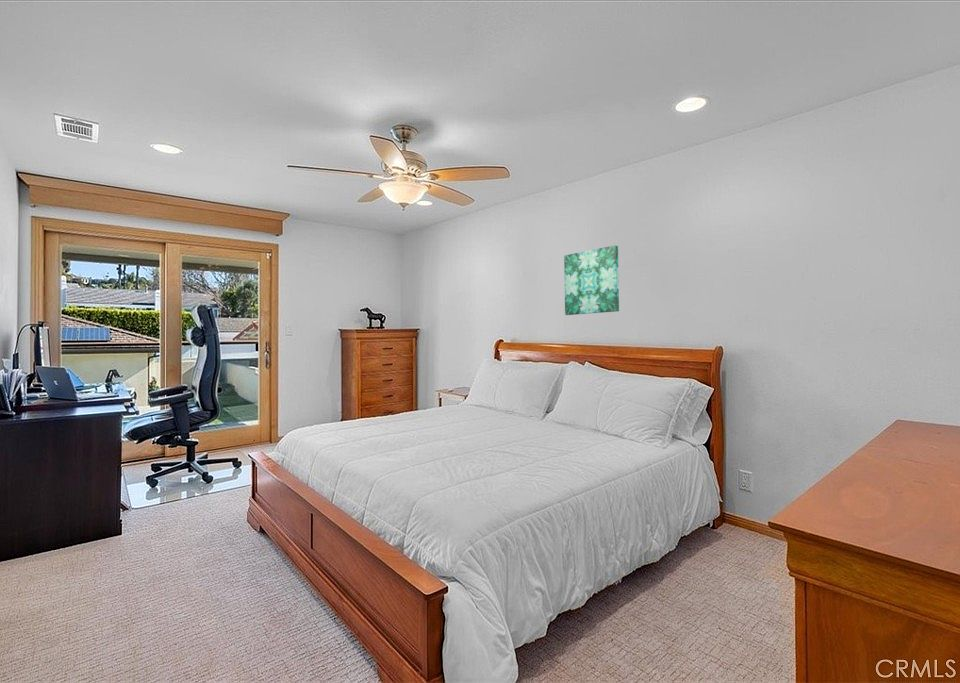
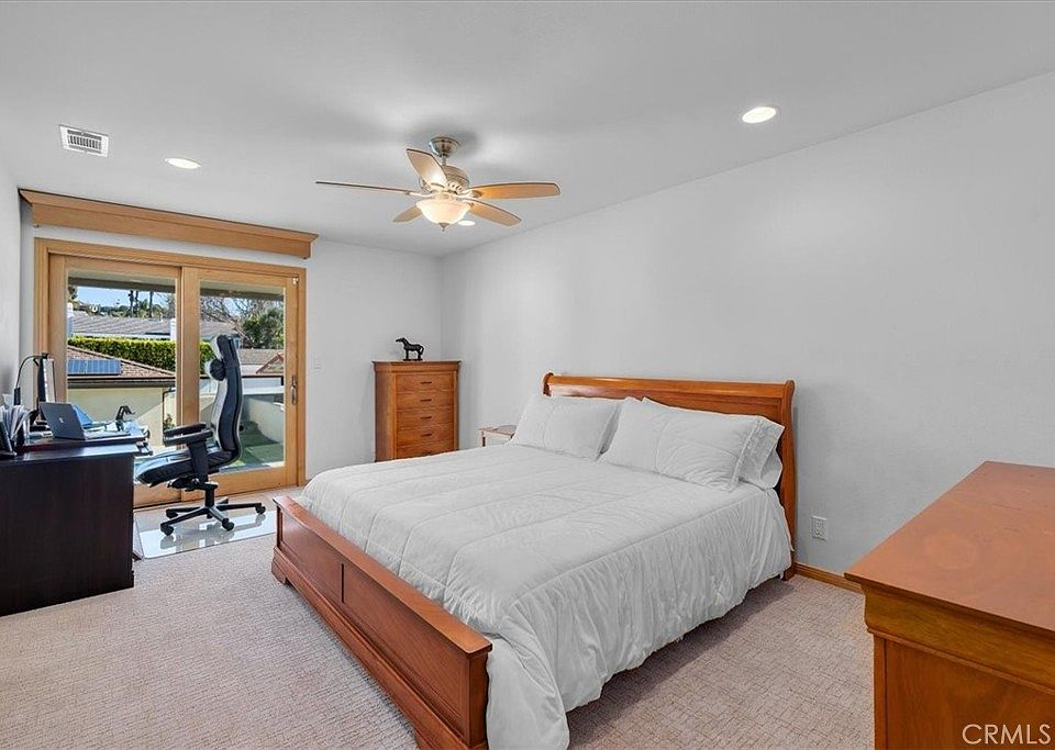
- wall art [563,244,620,316]
